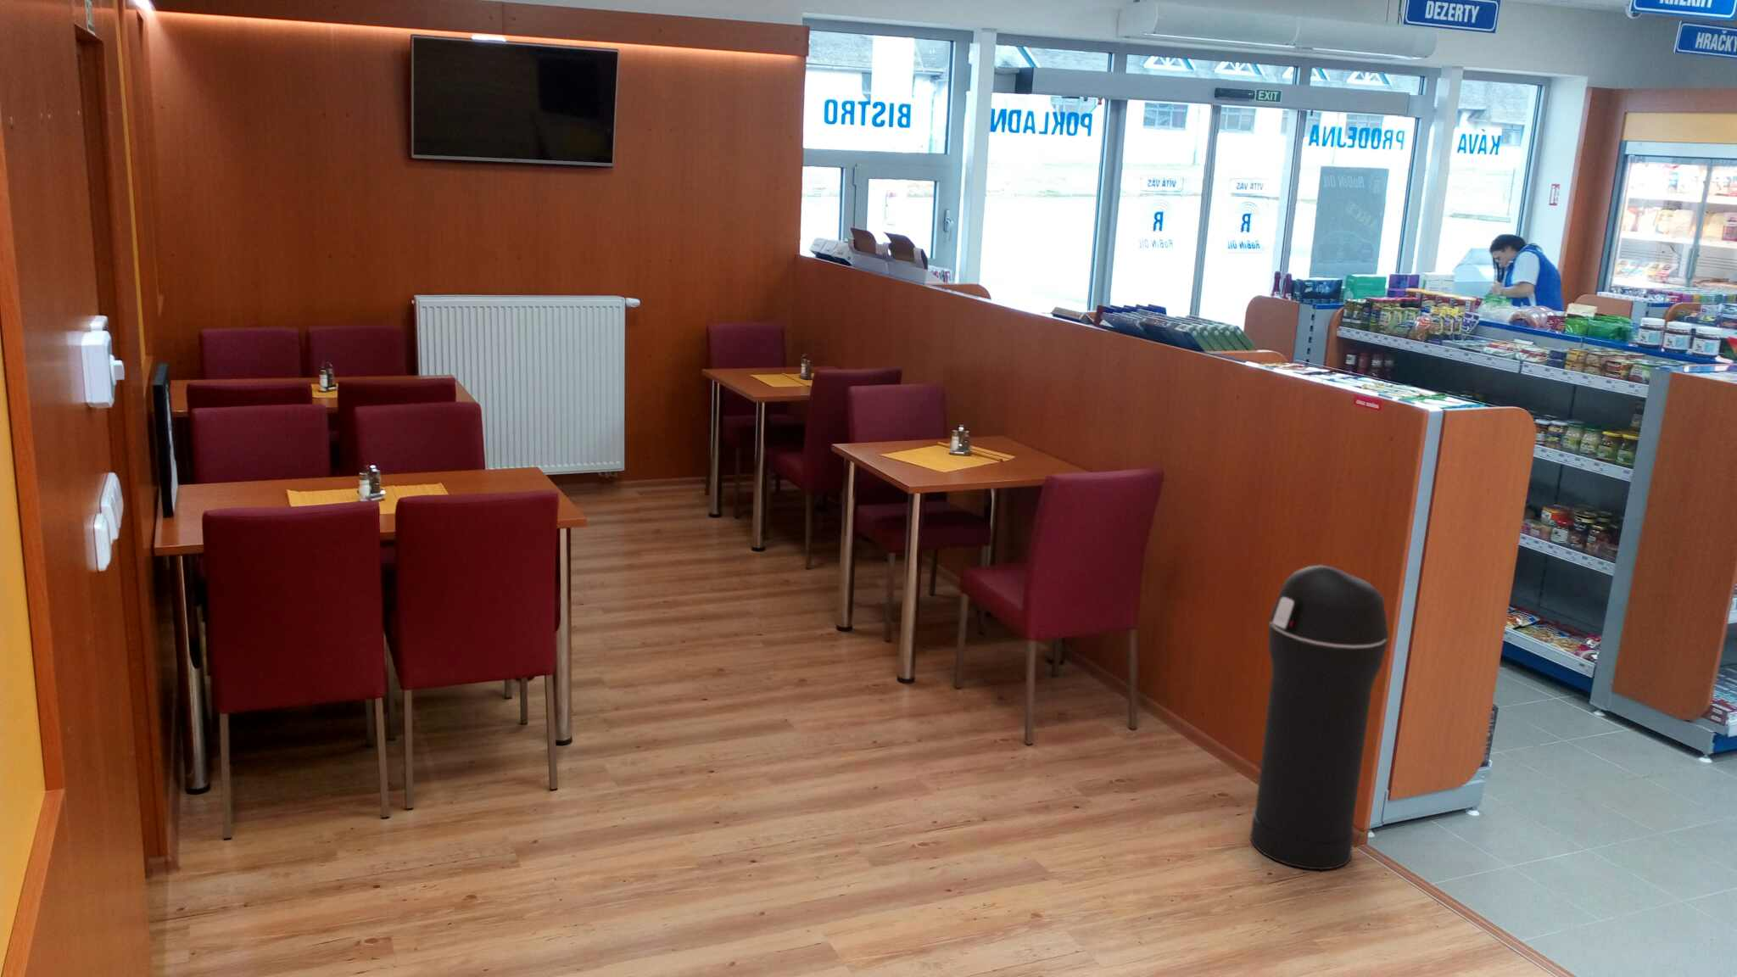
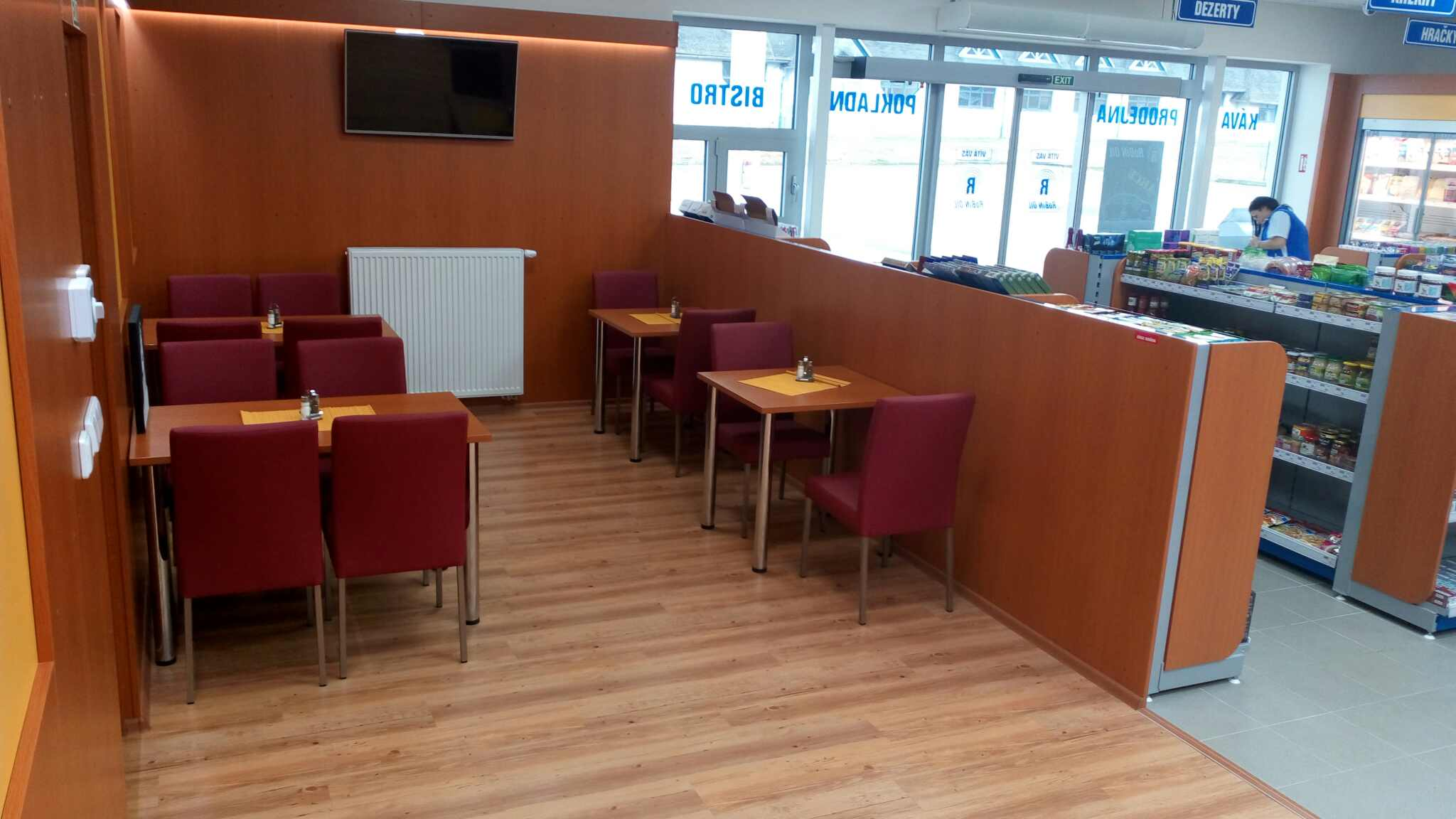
- trash can [1249,564,1390,870]
